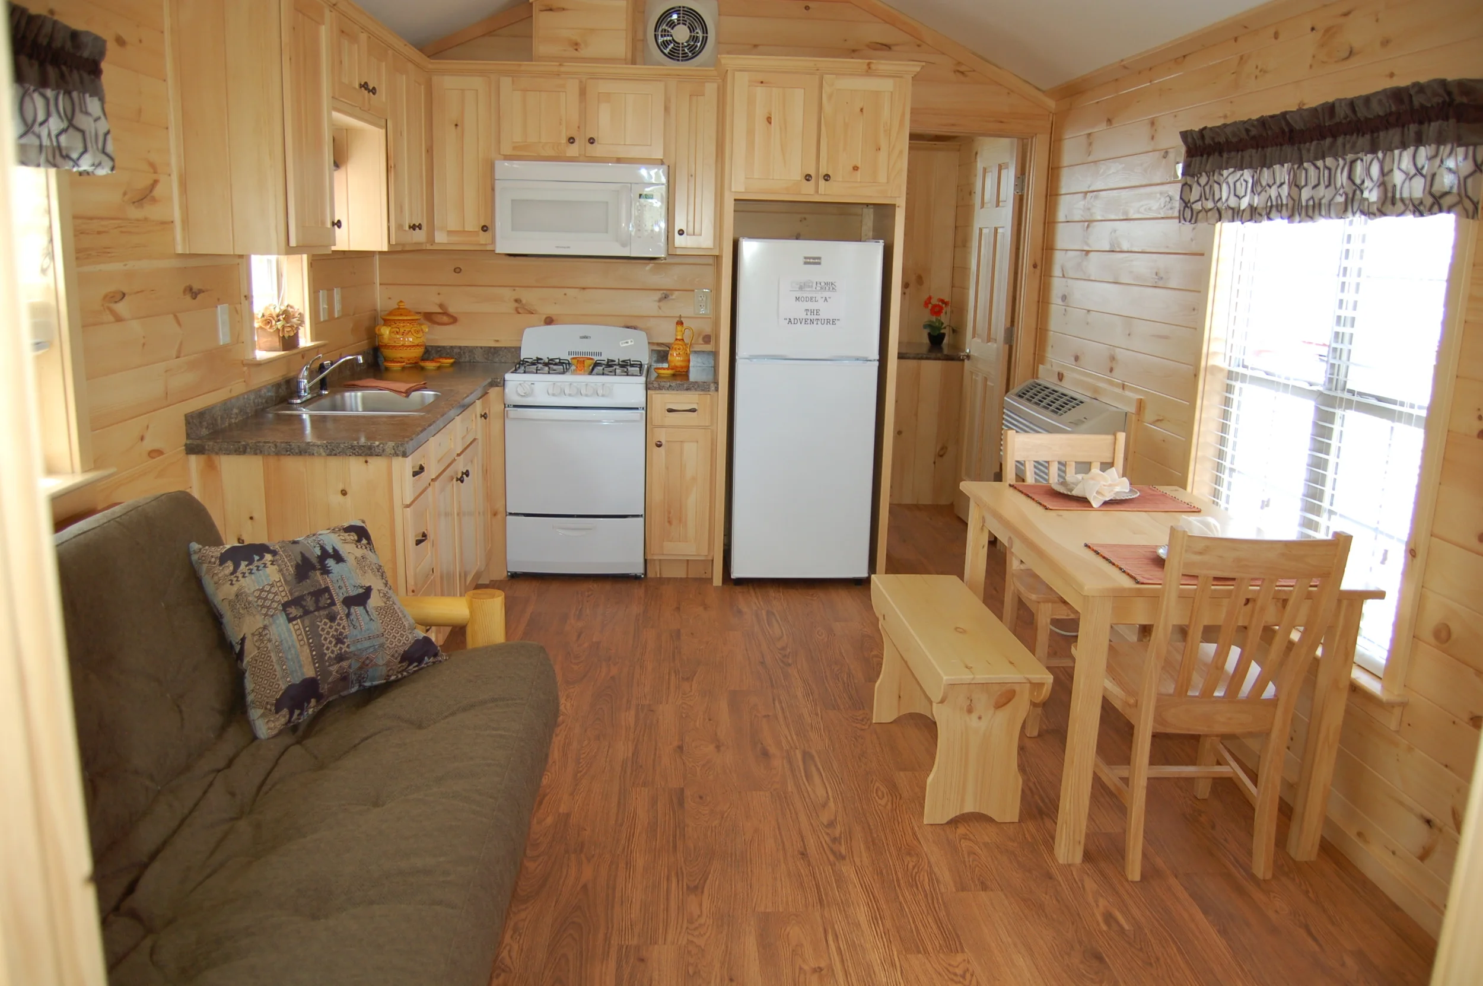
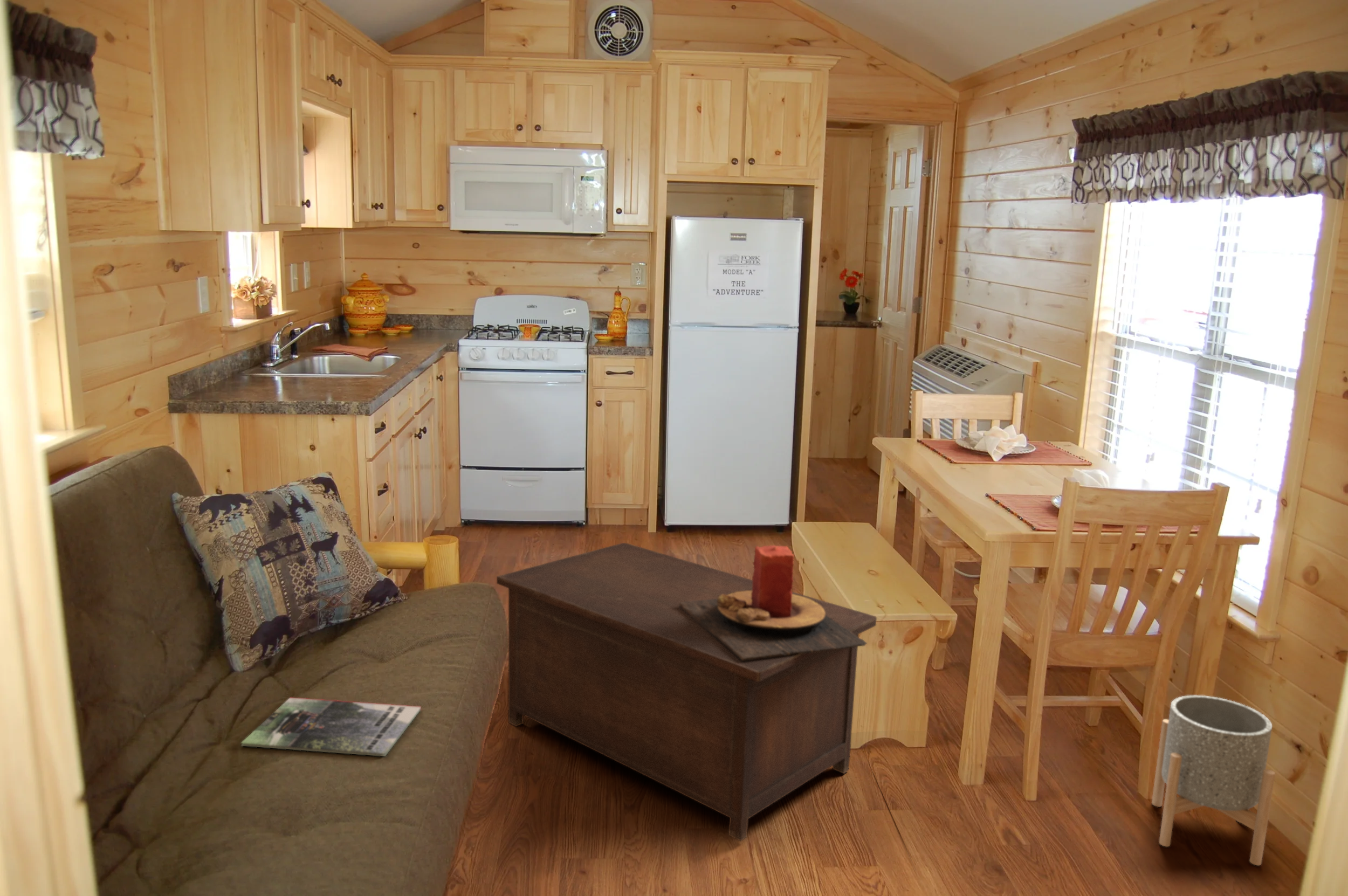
+ magazine [240,697,422,757]
+ candle [679,545,868,662]
+ cabinet [496,542,877,842]
+ planter [1151,695,1276,866]
